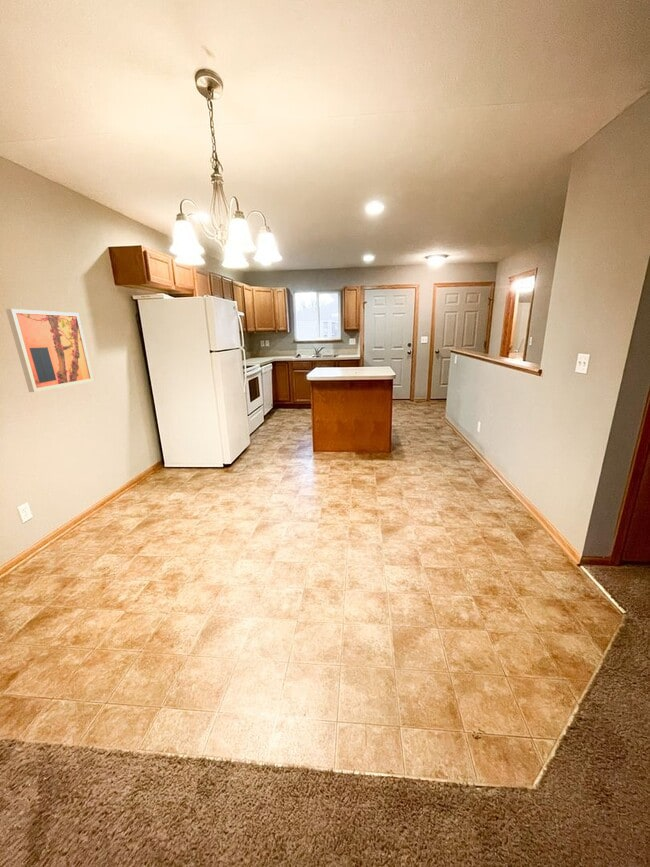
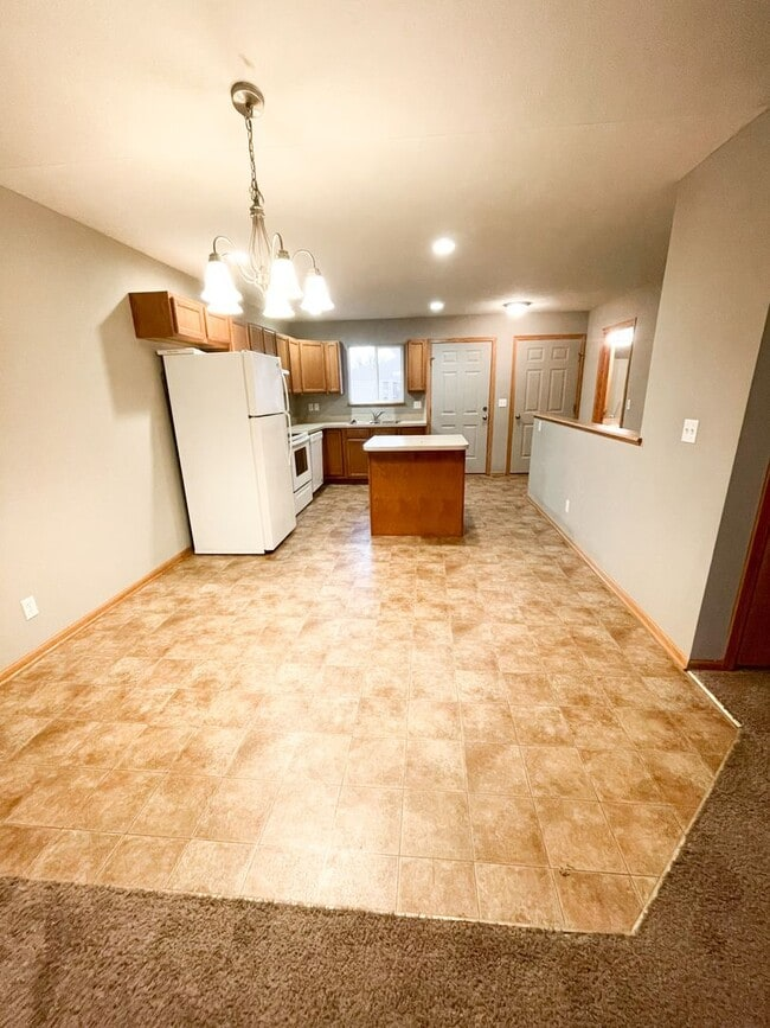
- wall art [5,308,94,393]
